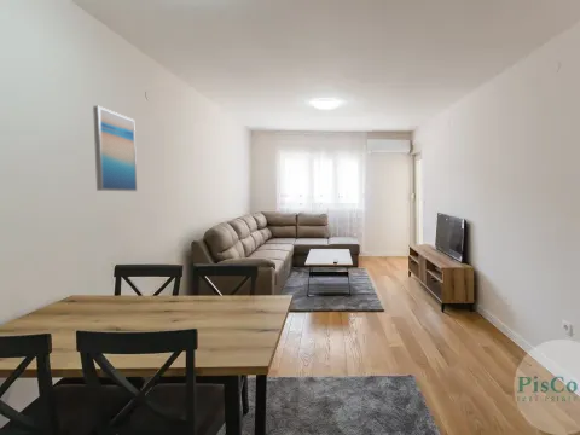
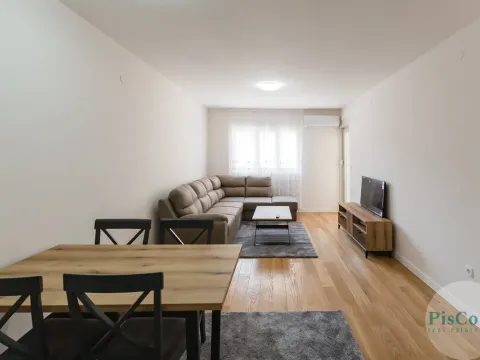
- wall art [92,105,138,192]
